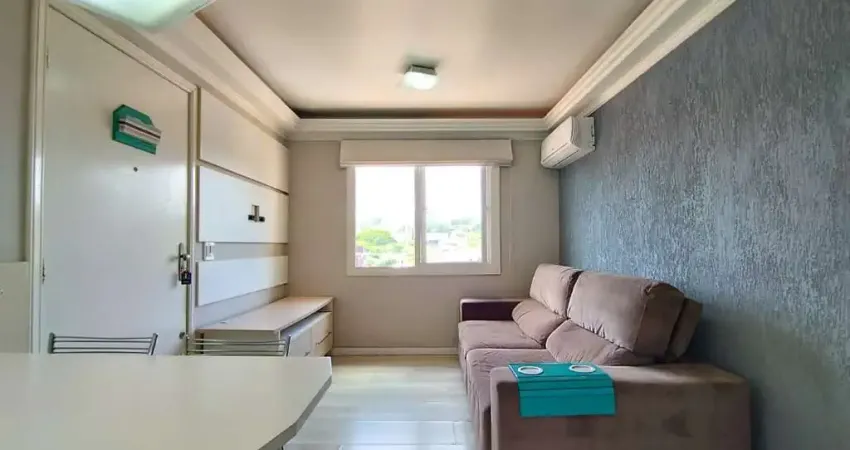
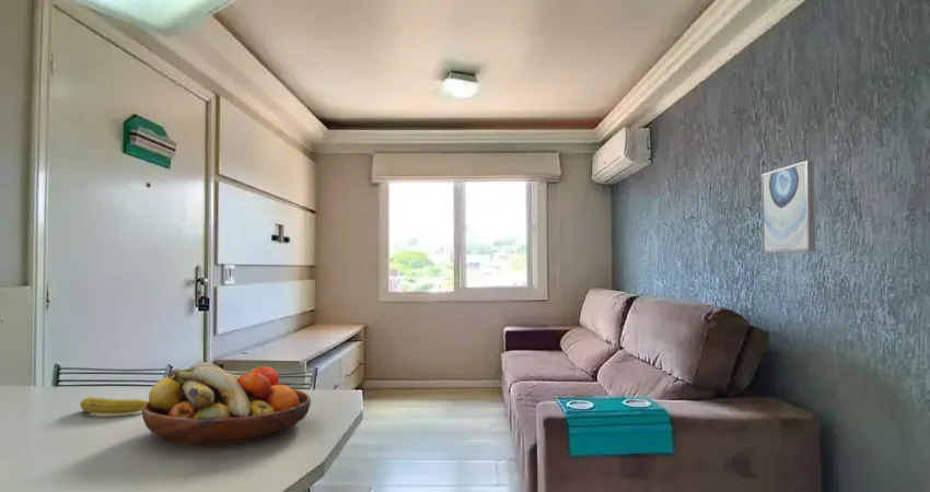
+ fruit [80,396,150,415]
+ fruit bowl [141,361,312,447]
+ wall art [760,160,816,254]
